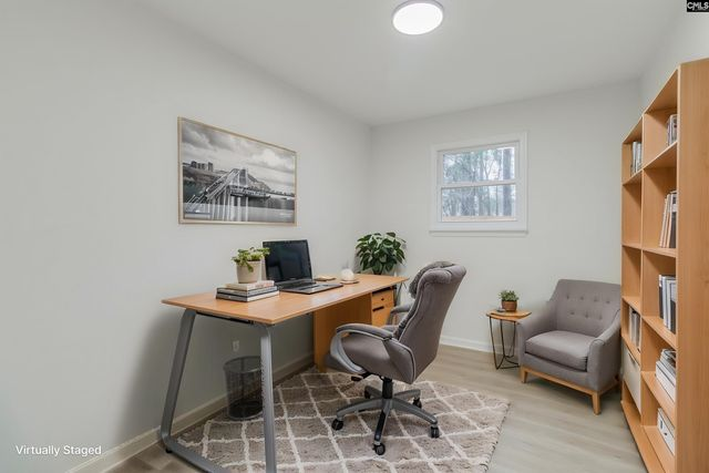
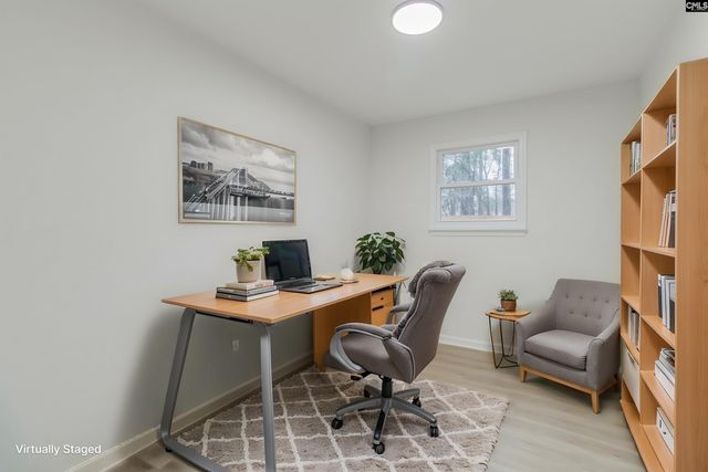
- waste bin [222,354,264,421]
